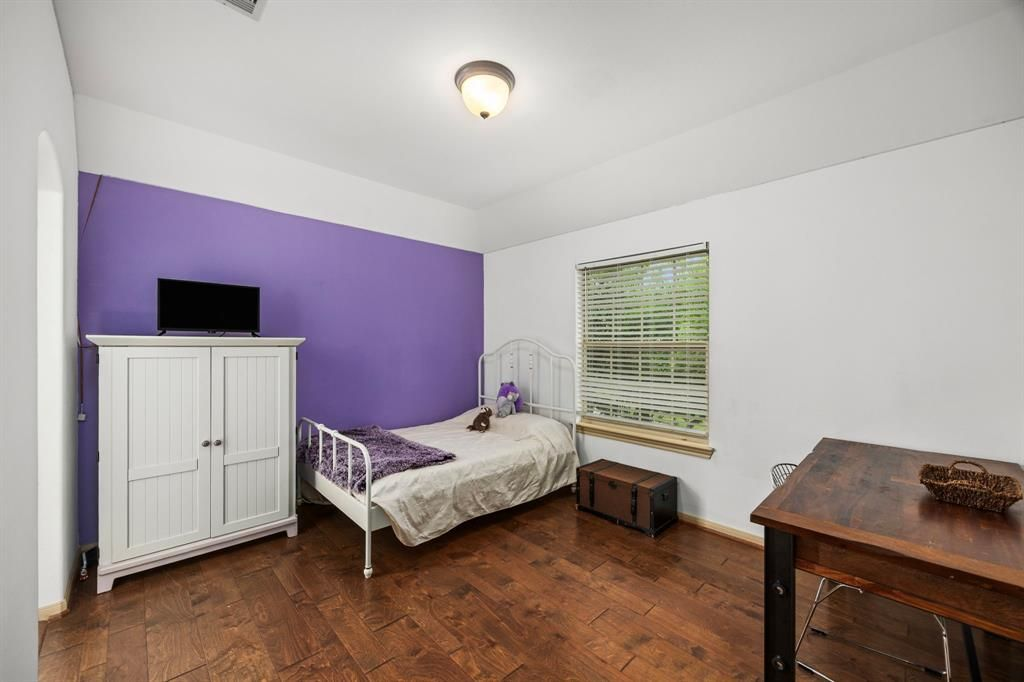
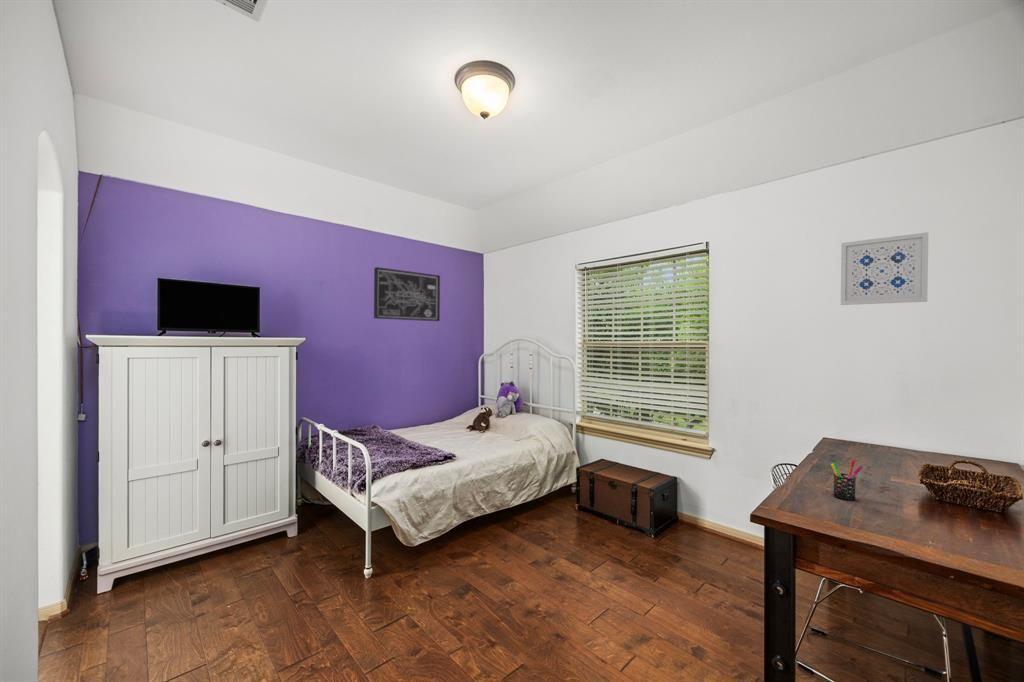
+ wall art [840,231,929,306]
+ wall art [373,266,441,322]
+ pen holder [830,459,863,501]
